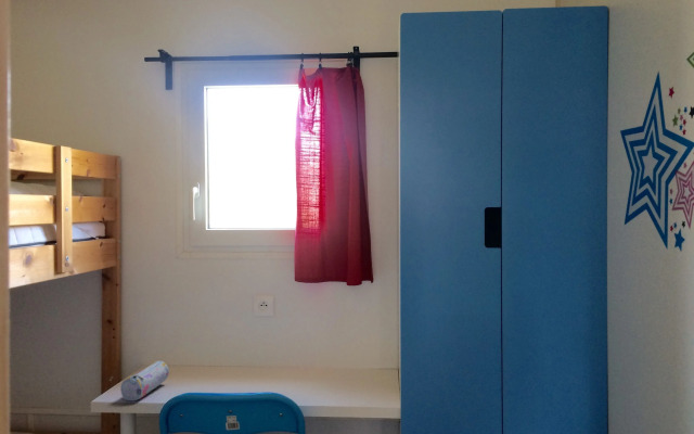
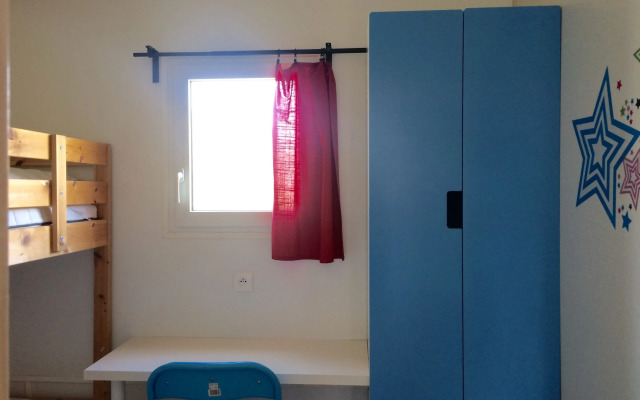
- pencil case [119,360,170,401]
